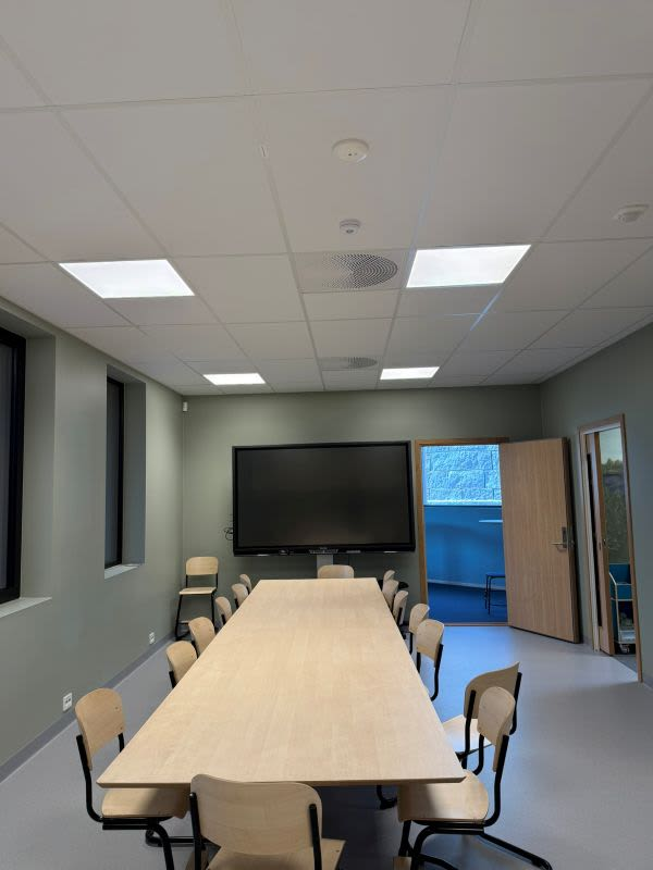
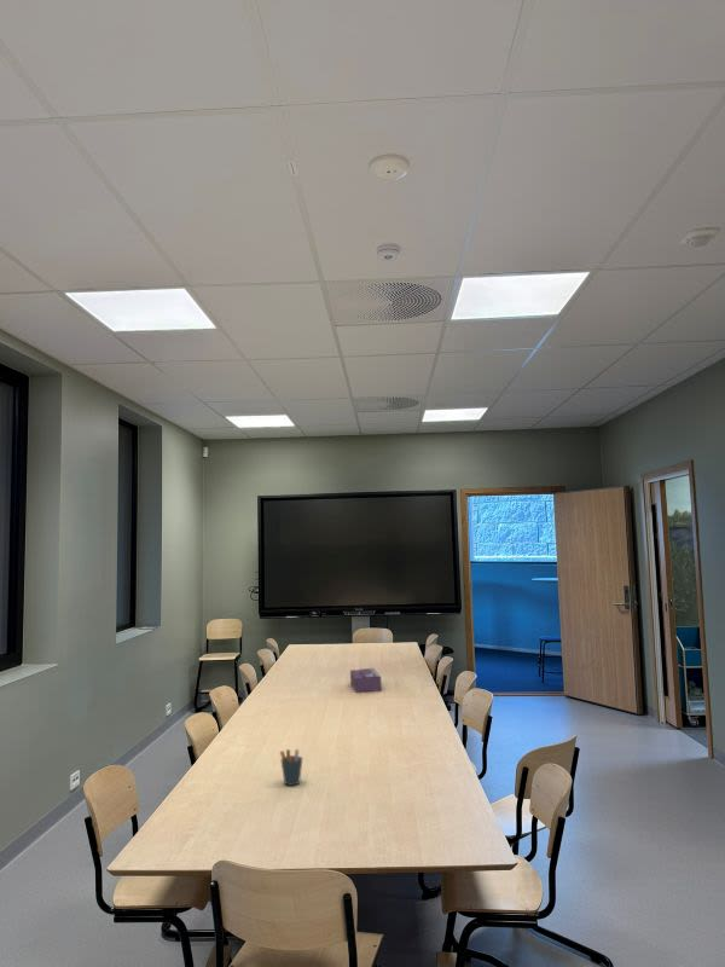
+ pen holder [279,748,303,787]
+ tissue box [349,667,383,694]
